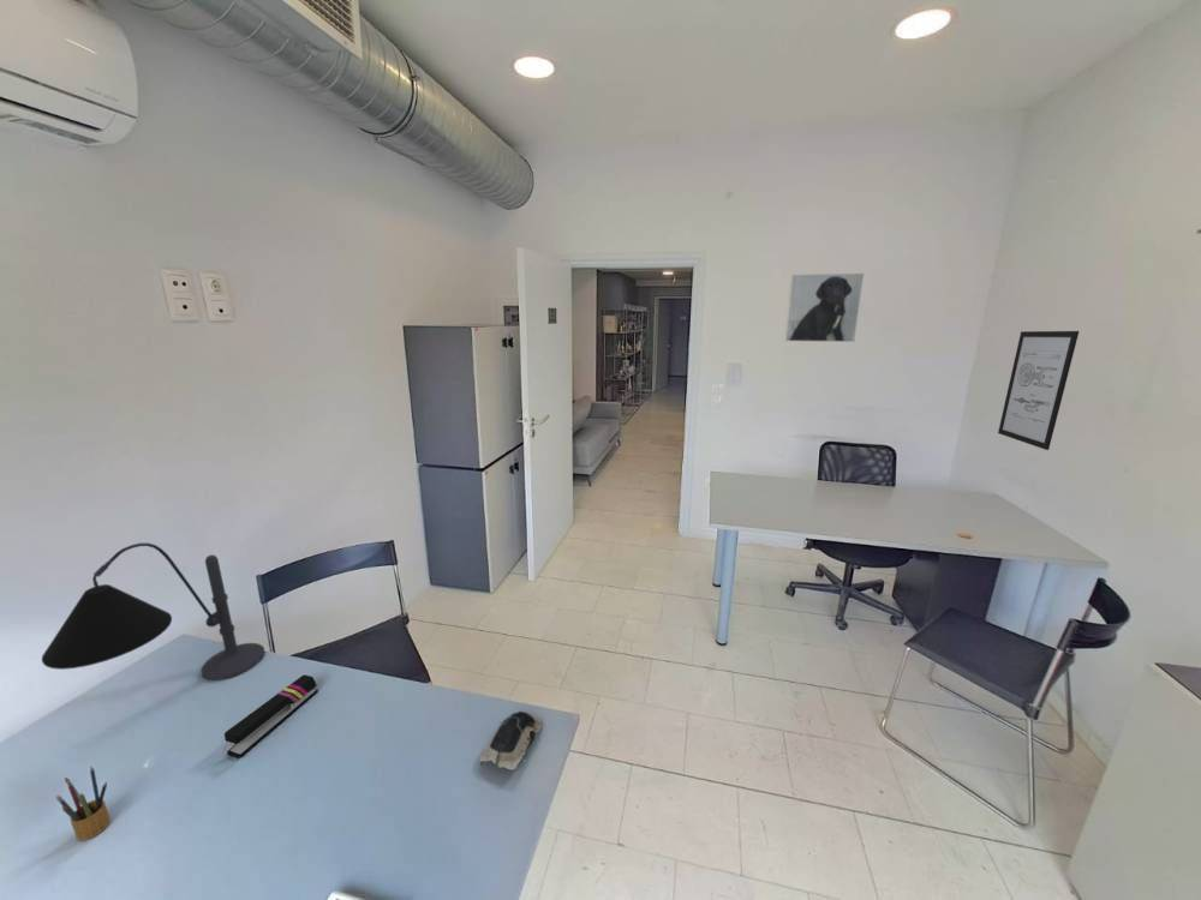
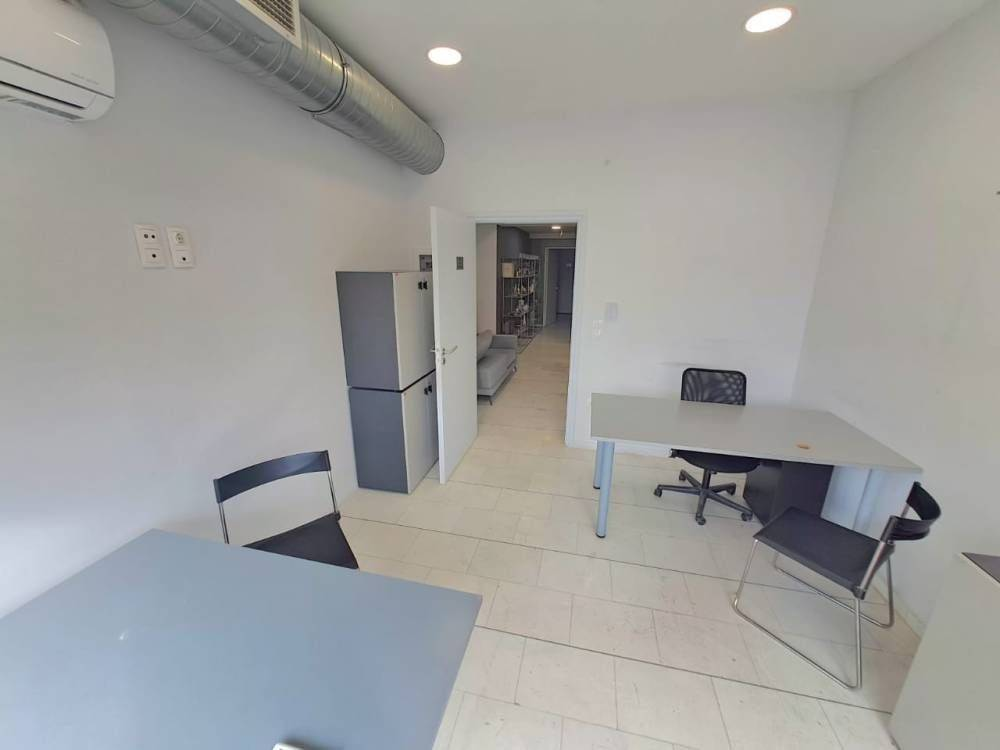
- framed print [784,272,865,343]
- computer mouse [478,708,543,770]
- wall art [997,330,1080,451]
- stapler [223,674,319,760]
- desk lamp [41,542,267,682]
- pencil box [54,766,112,842]
